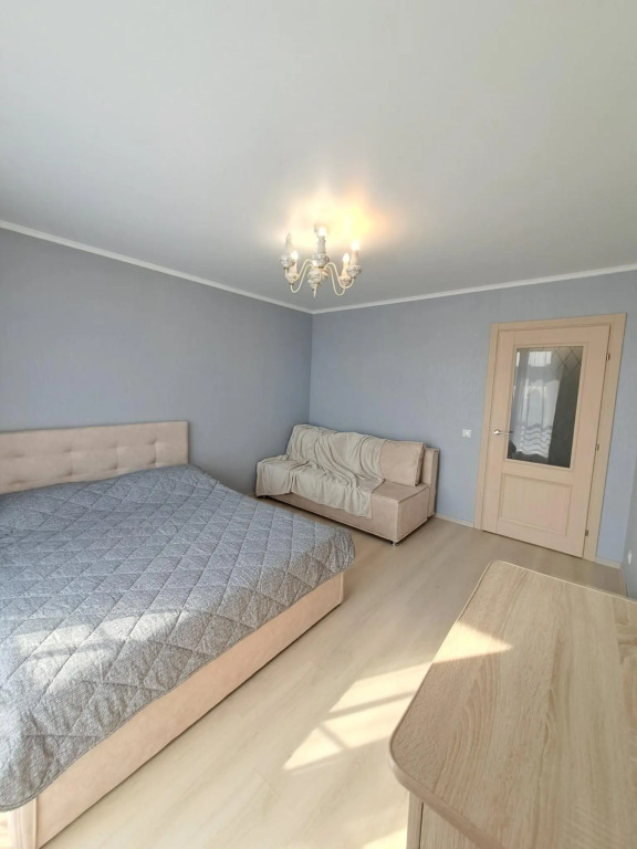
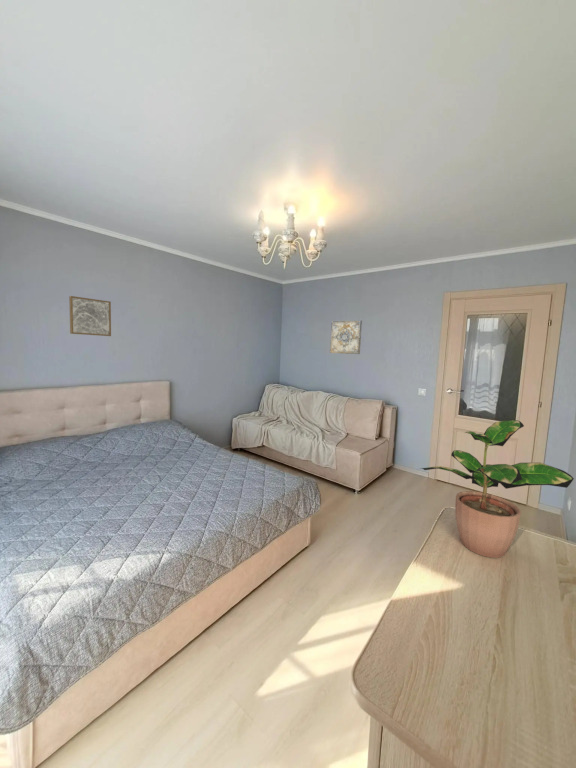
+ potted plant [419,419,575,559]
+ wall art [329,319,363,355]
+ wall art [68,295,112,337]
